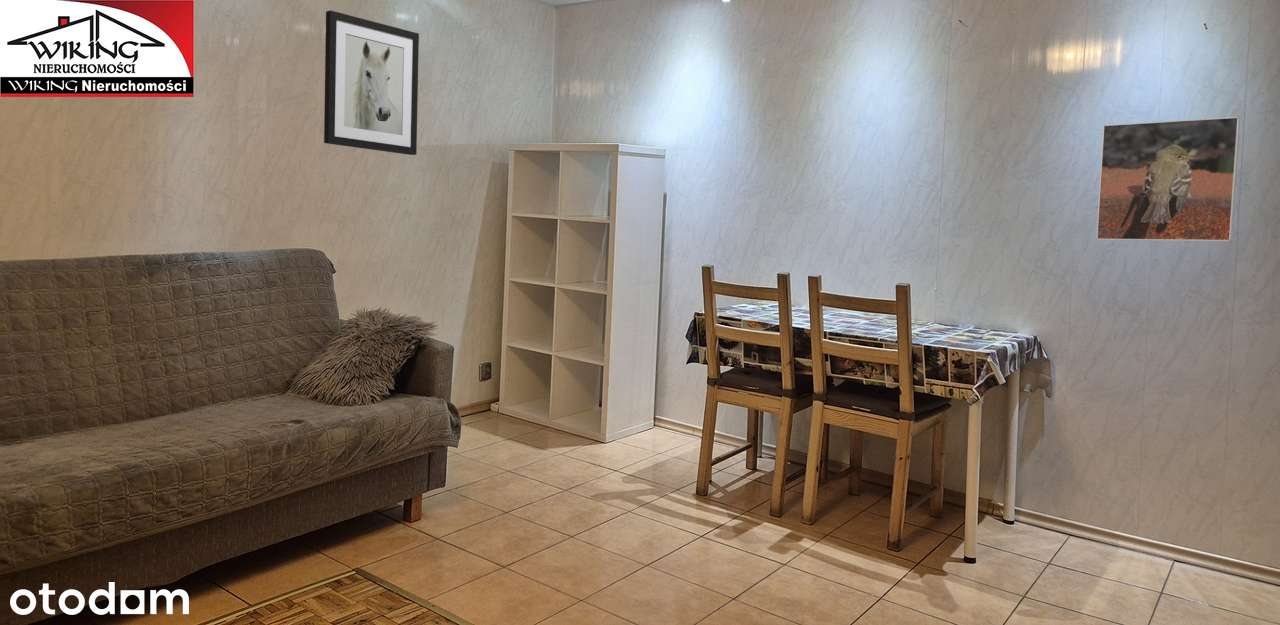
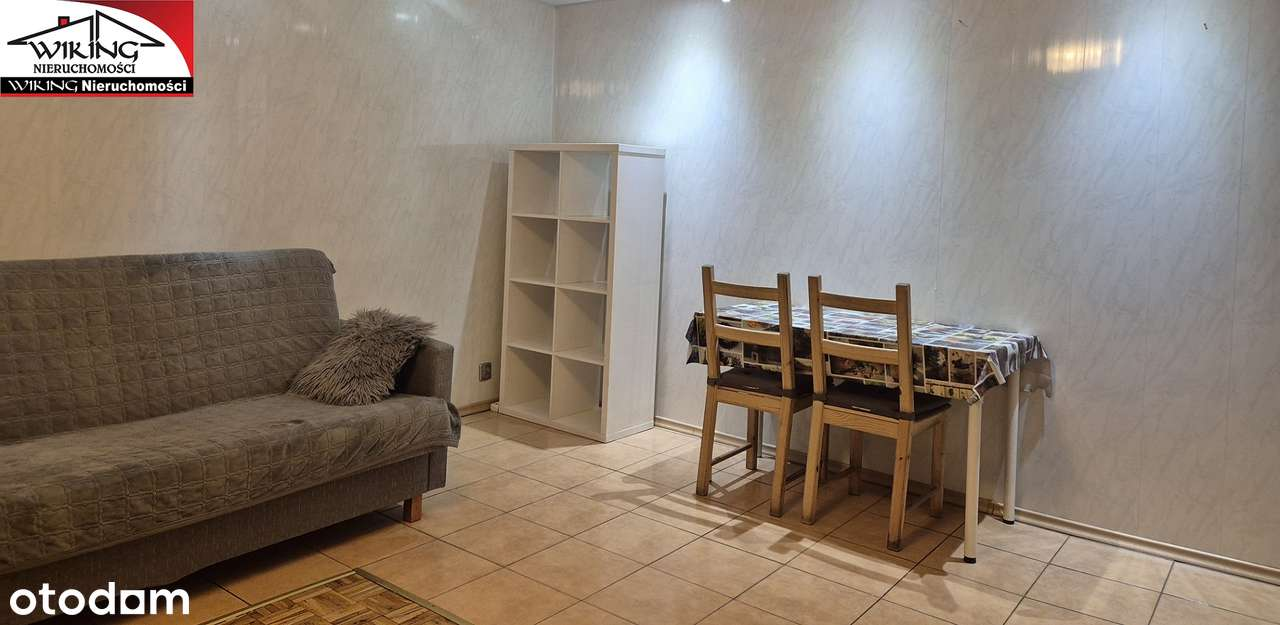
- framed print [1095,116,1241,243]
- wall art [323,9,420,156]
